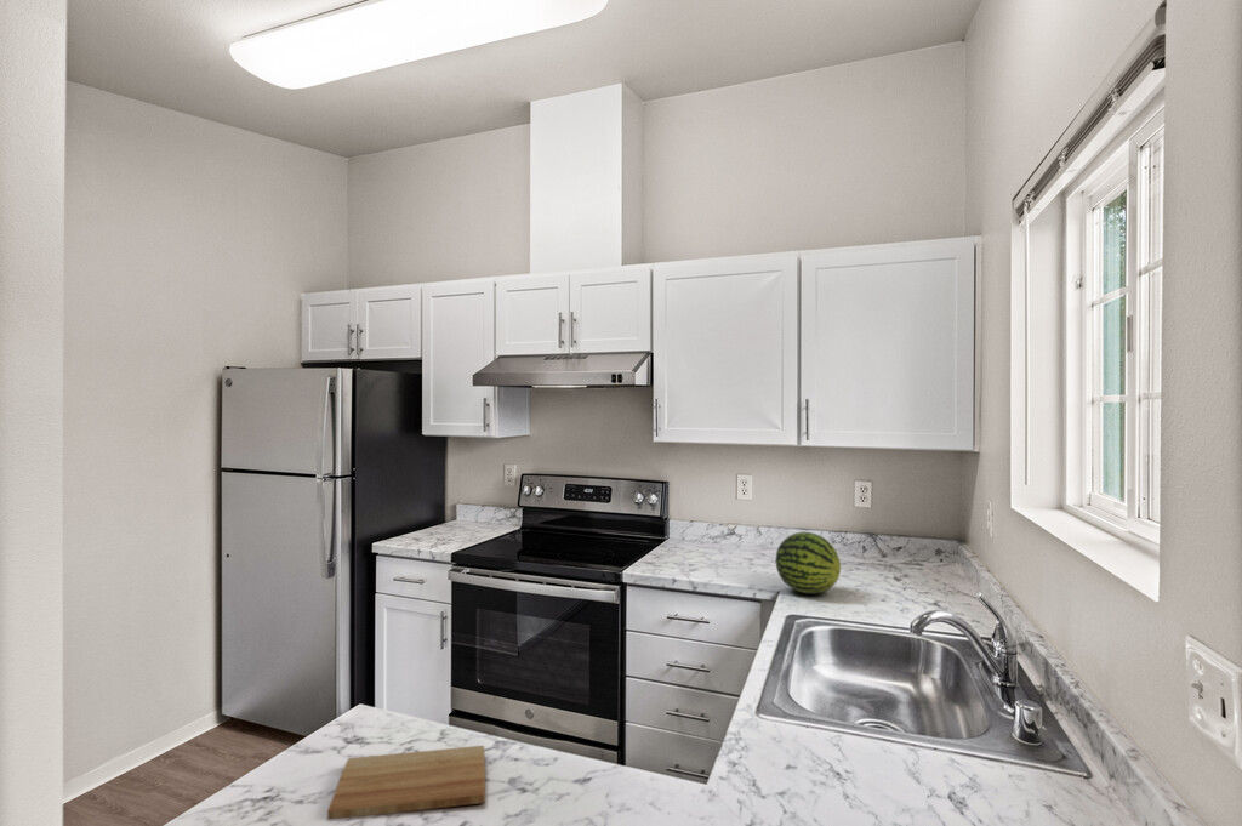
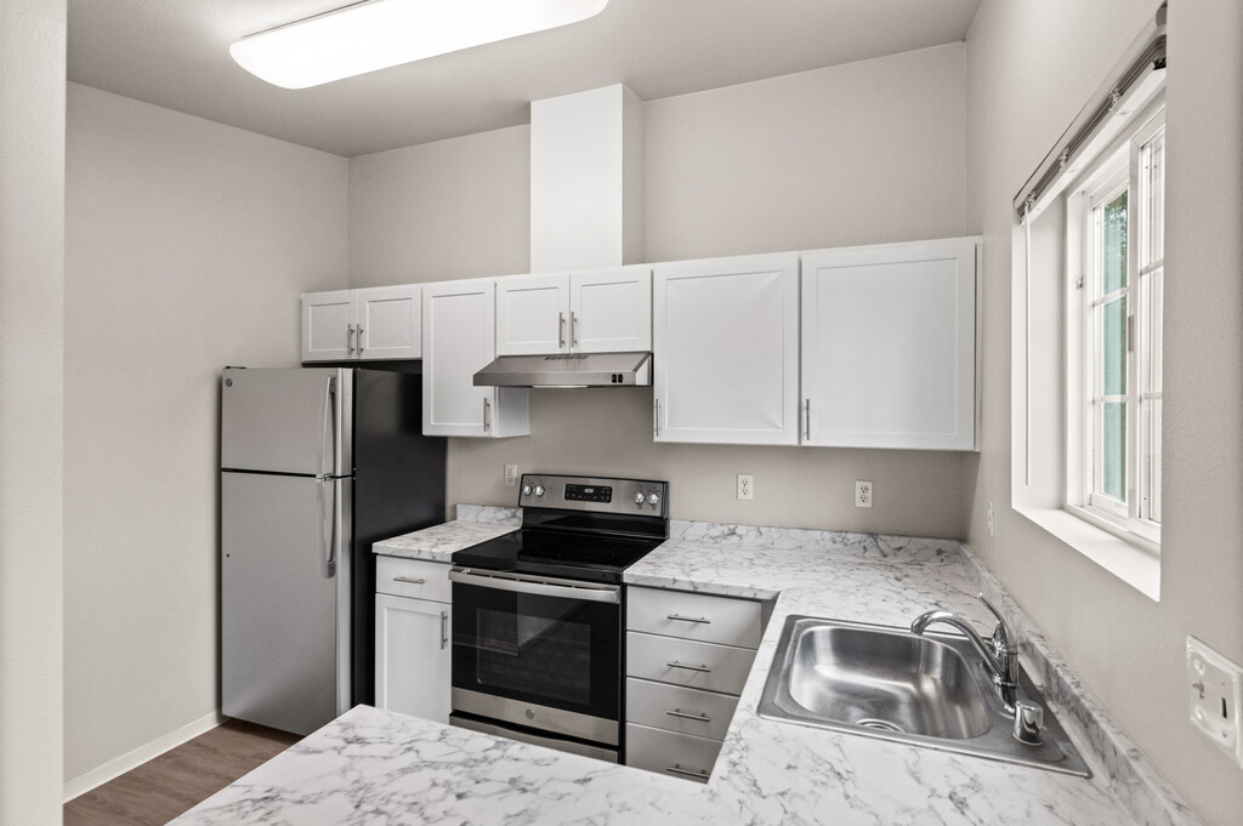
- cutting board [326,745,486,820]
- fruit [774,531,842,596]
